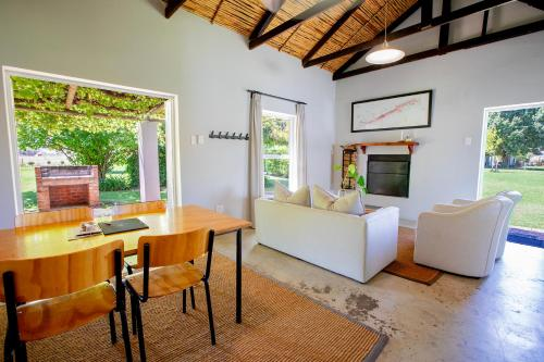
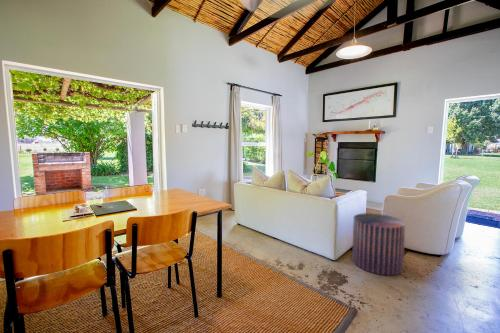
+ pouf [351,212,407,277]
